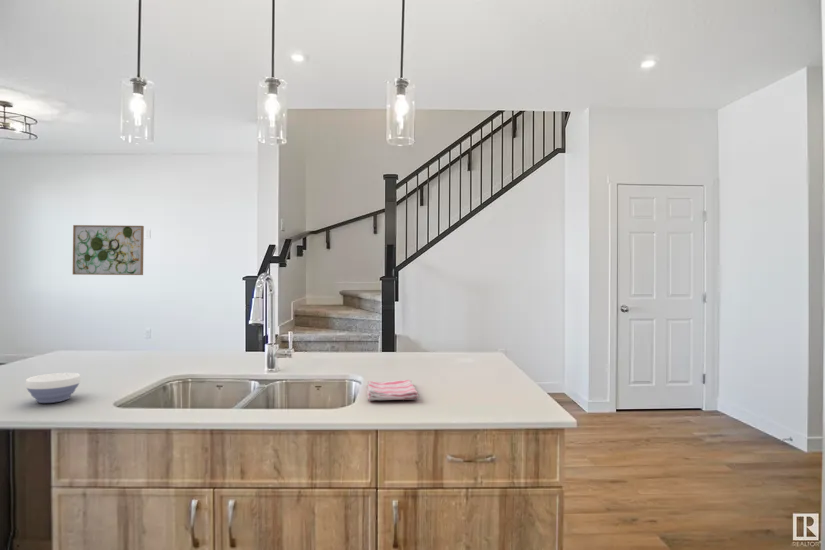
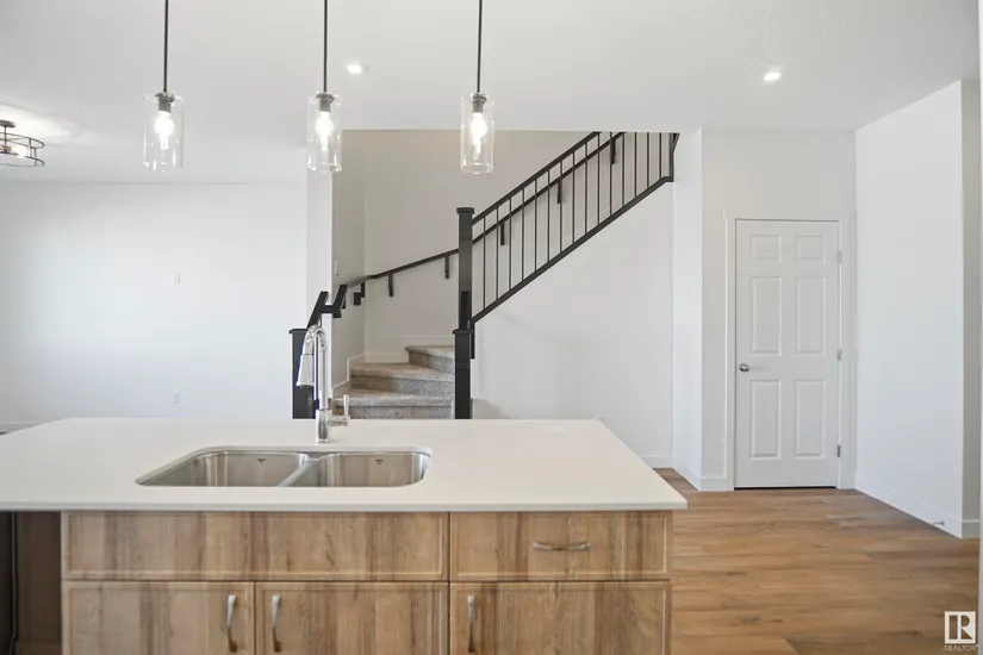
- bowl [25,372,81,404]
- dish towel [366,379,419,401]
- wall art [72,224,145,276]
